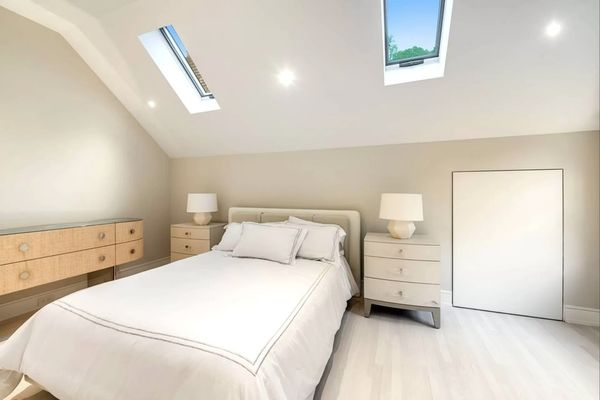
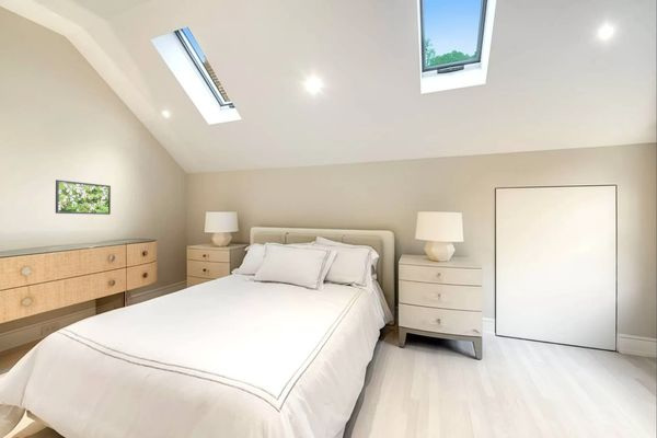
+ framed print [55,178,112,216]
